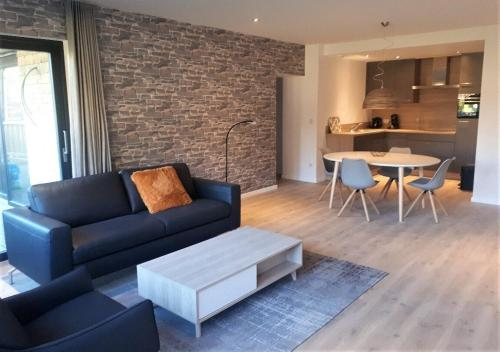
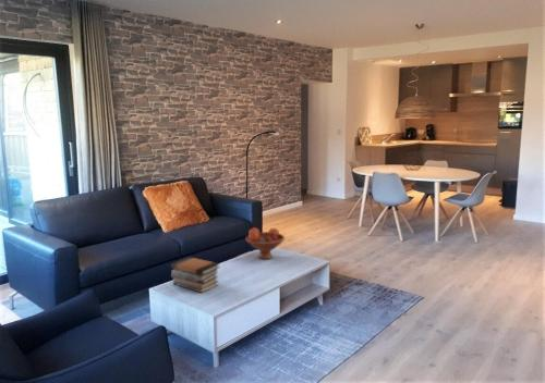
+ book stack [170,256,221,294]
+ fruit bowl [244,226,286,260]
